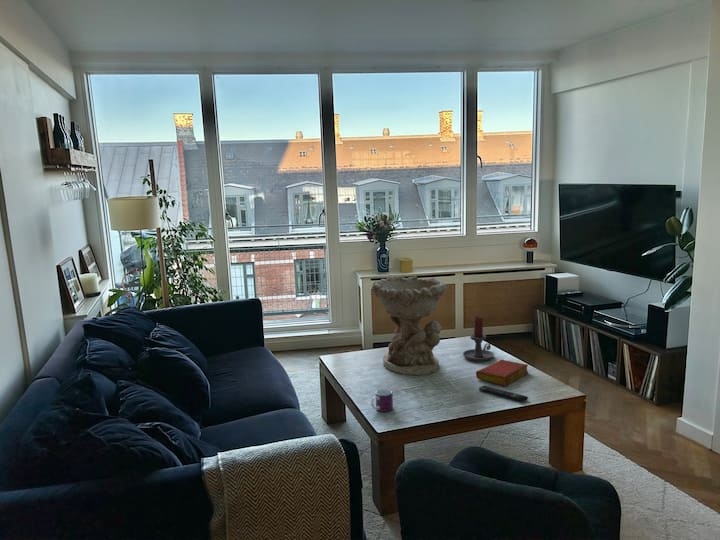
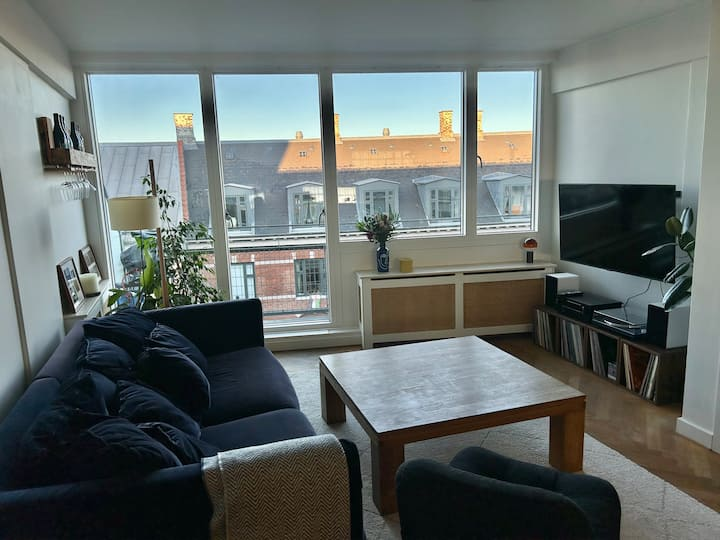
- candle holder [462,315,495,362]
- mug [370,388,394,413]
- decorative bowl [371,275,448,376]
- remote control [478,384,529,403]
- book [475,359,529,387]
